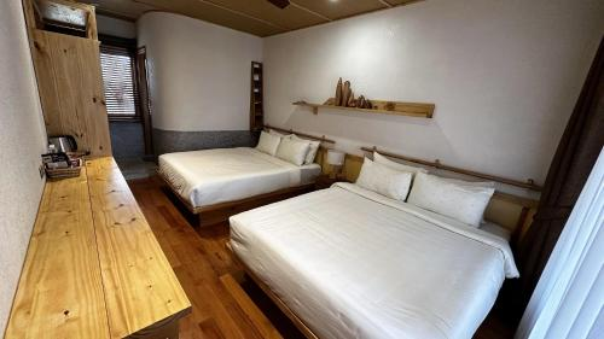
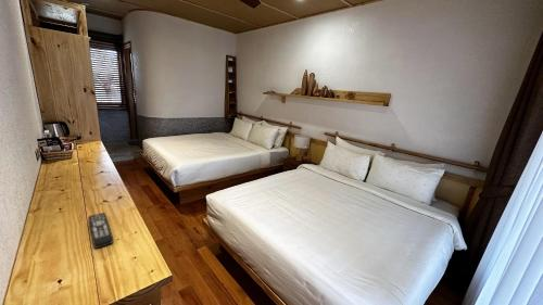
+ remote control [87,212,114,249]
